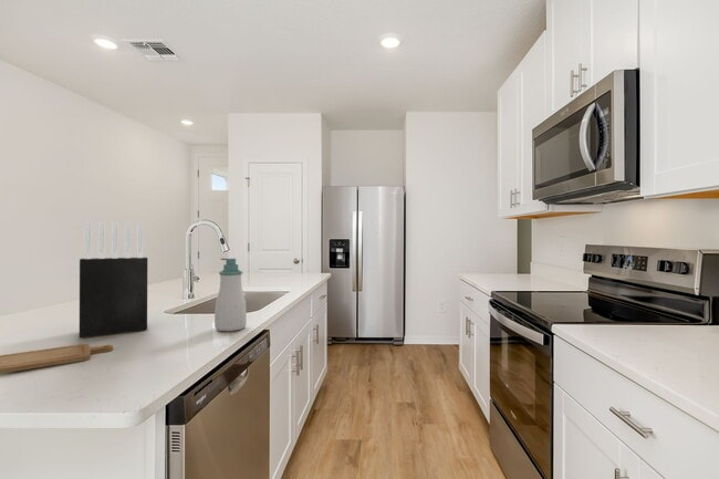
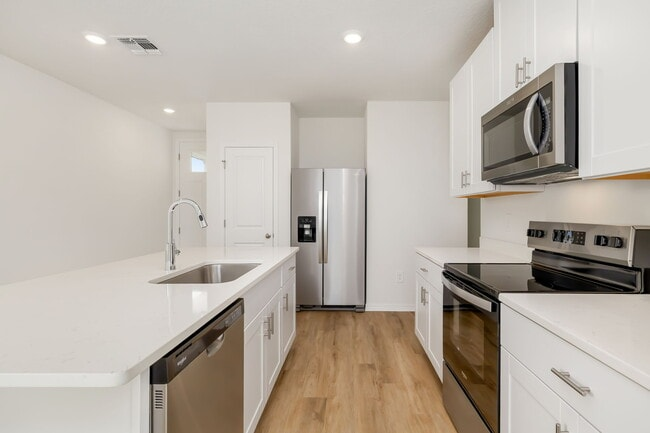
- chopping board [0,343,114,375]
- knife block [79,219,148,339]
- soap bottle [213,258,248,332]
